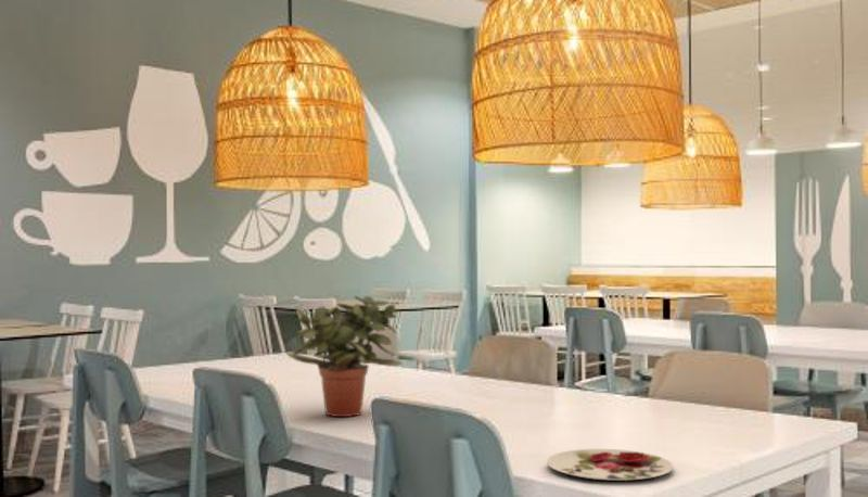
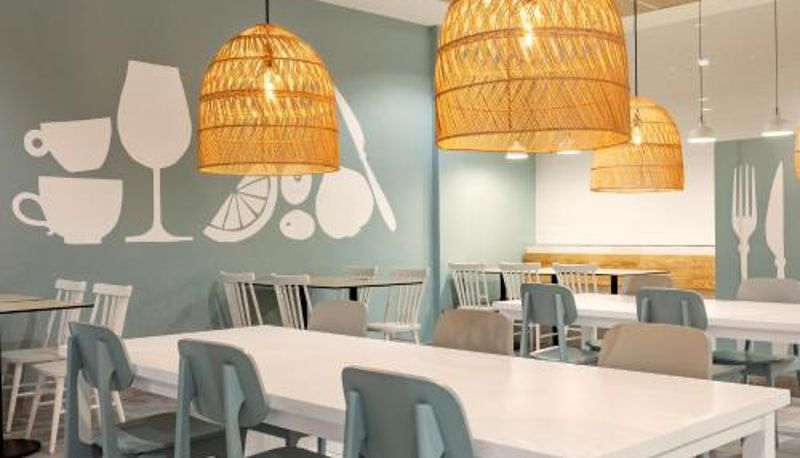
- potted plant [284,294,404,418]
- plate [546,448,675,482]
